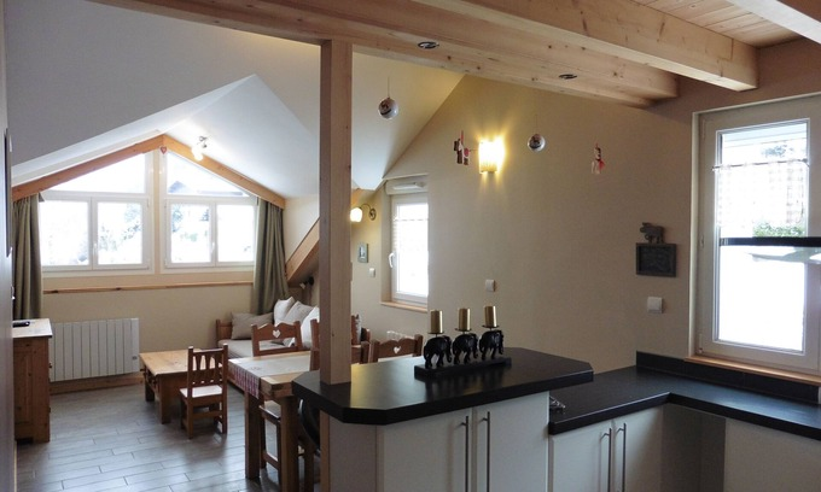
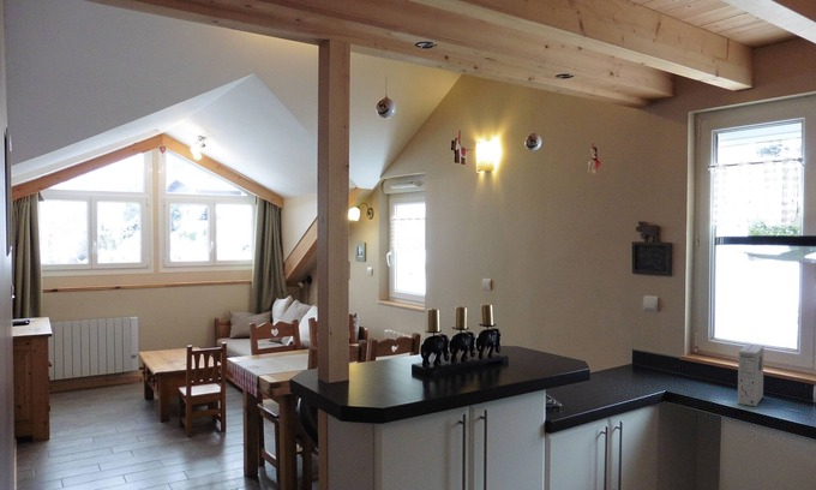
+ cereal box [737,343,766,407]
